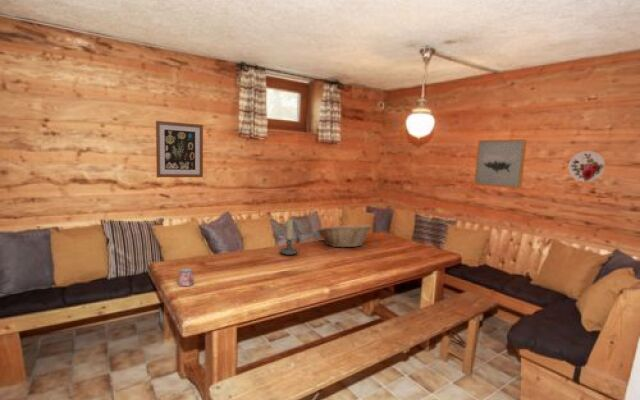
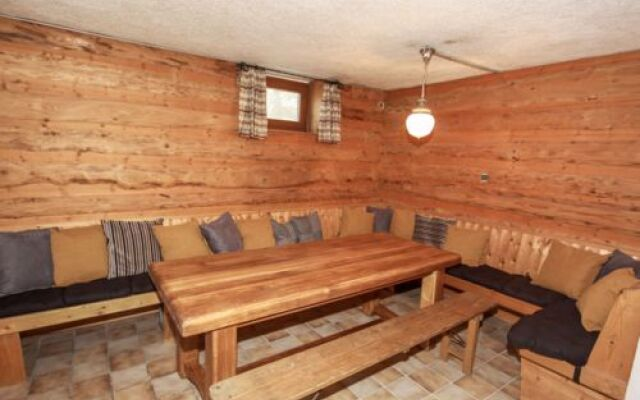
- wall art [155,120,204,178]
- mug [177,268,195,287]
- candle holder [279,219,301,256]
- fruit basket [317,222,373,248]
- wall art [473,138,528,189]
- decorative plate [567,150,606,182]
